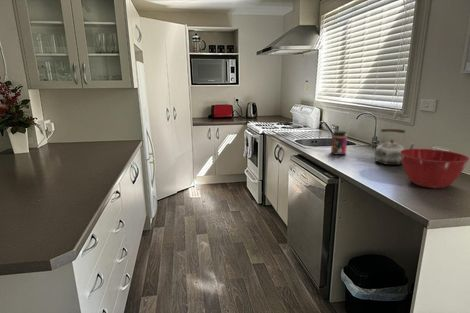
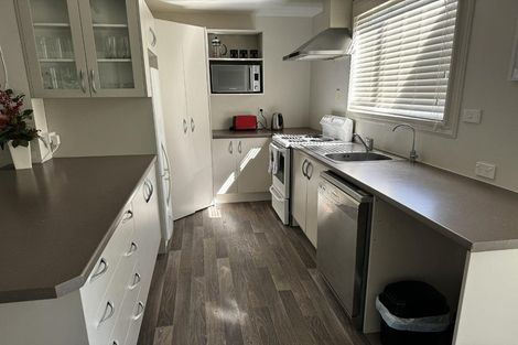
- kettle [373,128,417,166]
- jar [330,130,348,156]
- mixing bowl [400,148,470,189]
